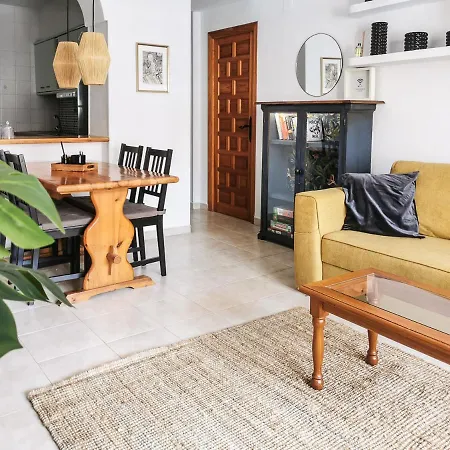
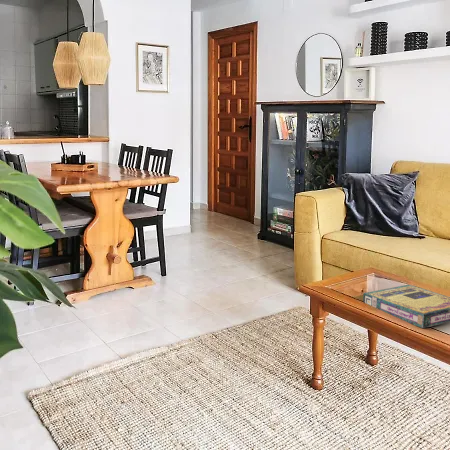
+ video game box [362,284,450,329]
